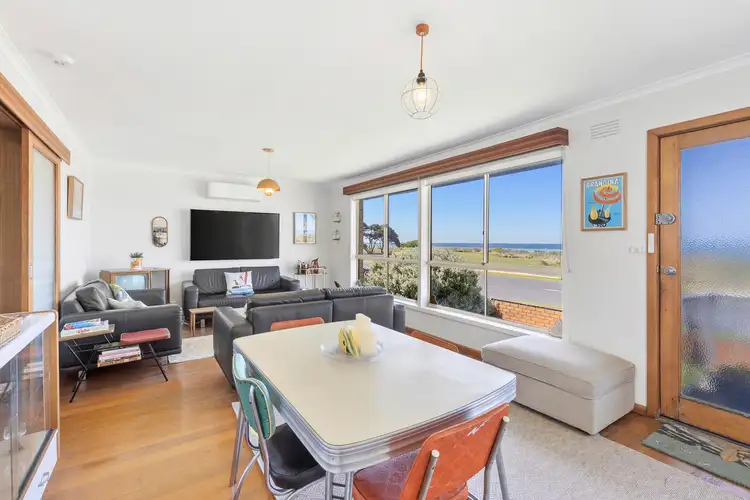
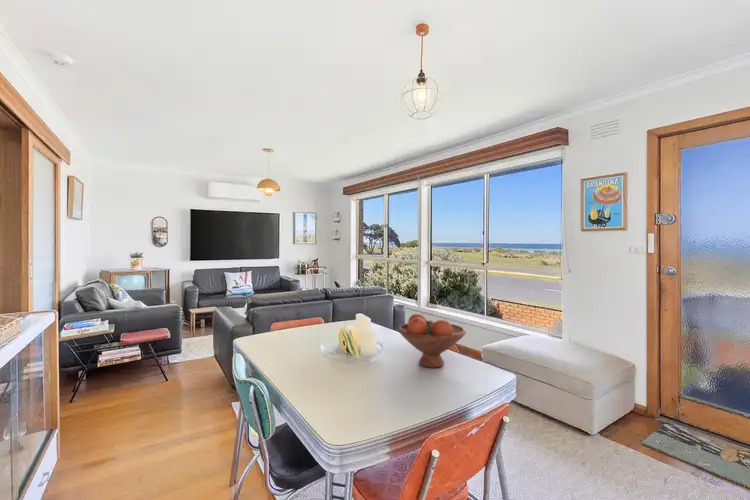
+ fruit bowl [397,313,467,369]
